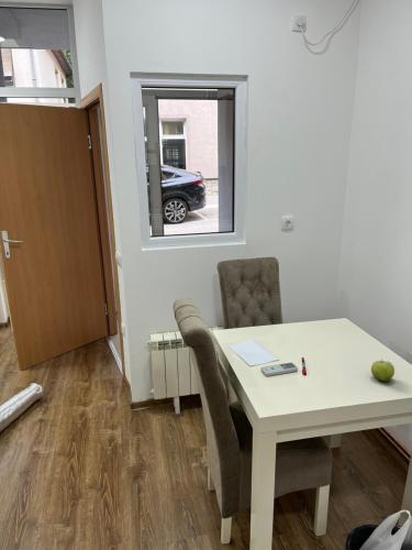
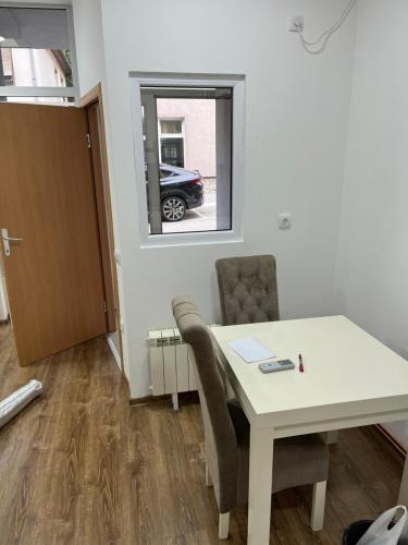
- fruit [370,358,396,383]
